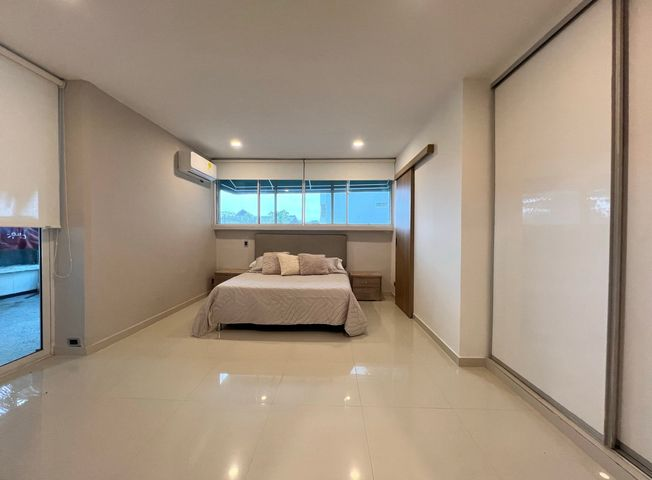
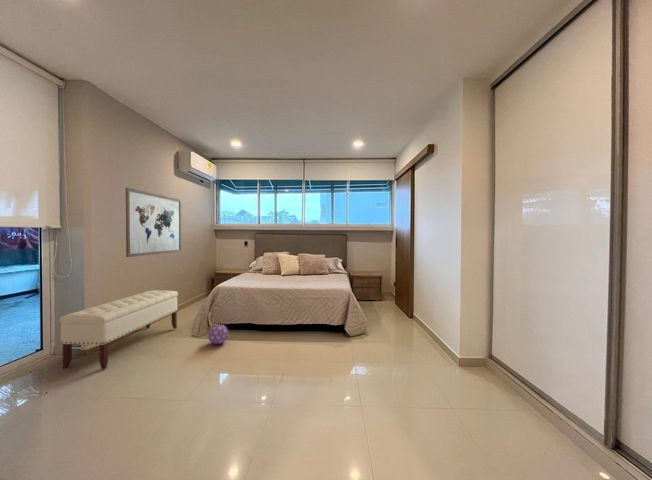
+ decorative ball [207,323,229,345]
+ wall art [125,187,182,258]
+ bench [59,289,179,370]
